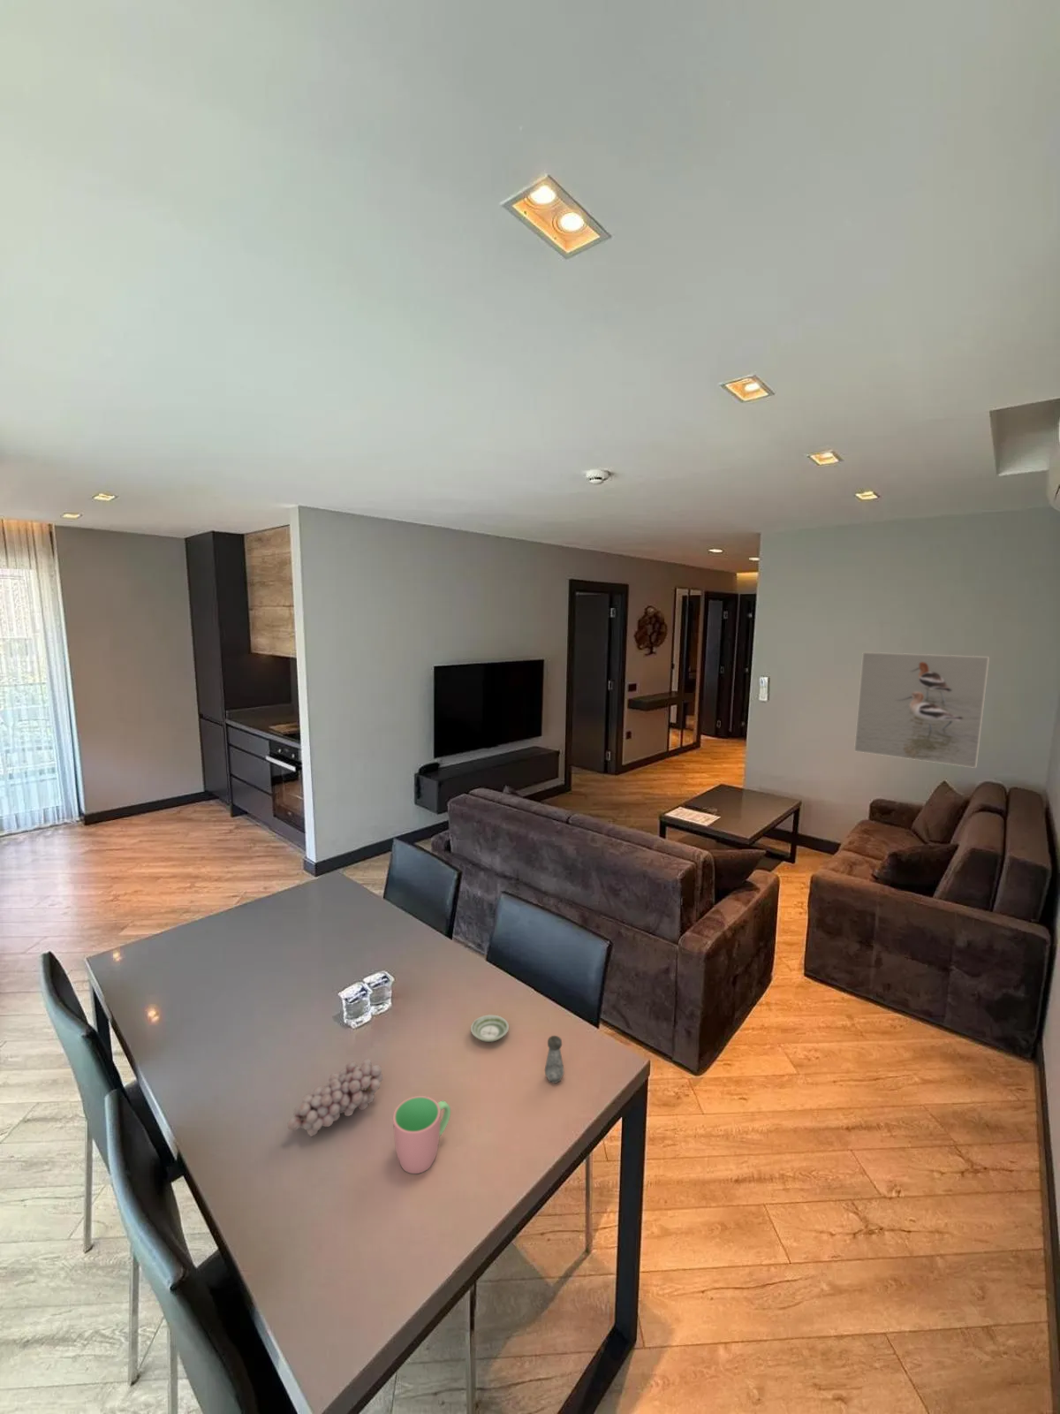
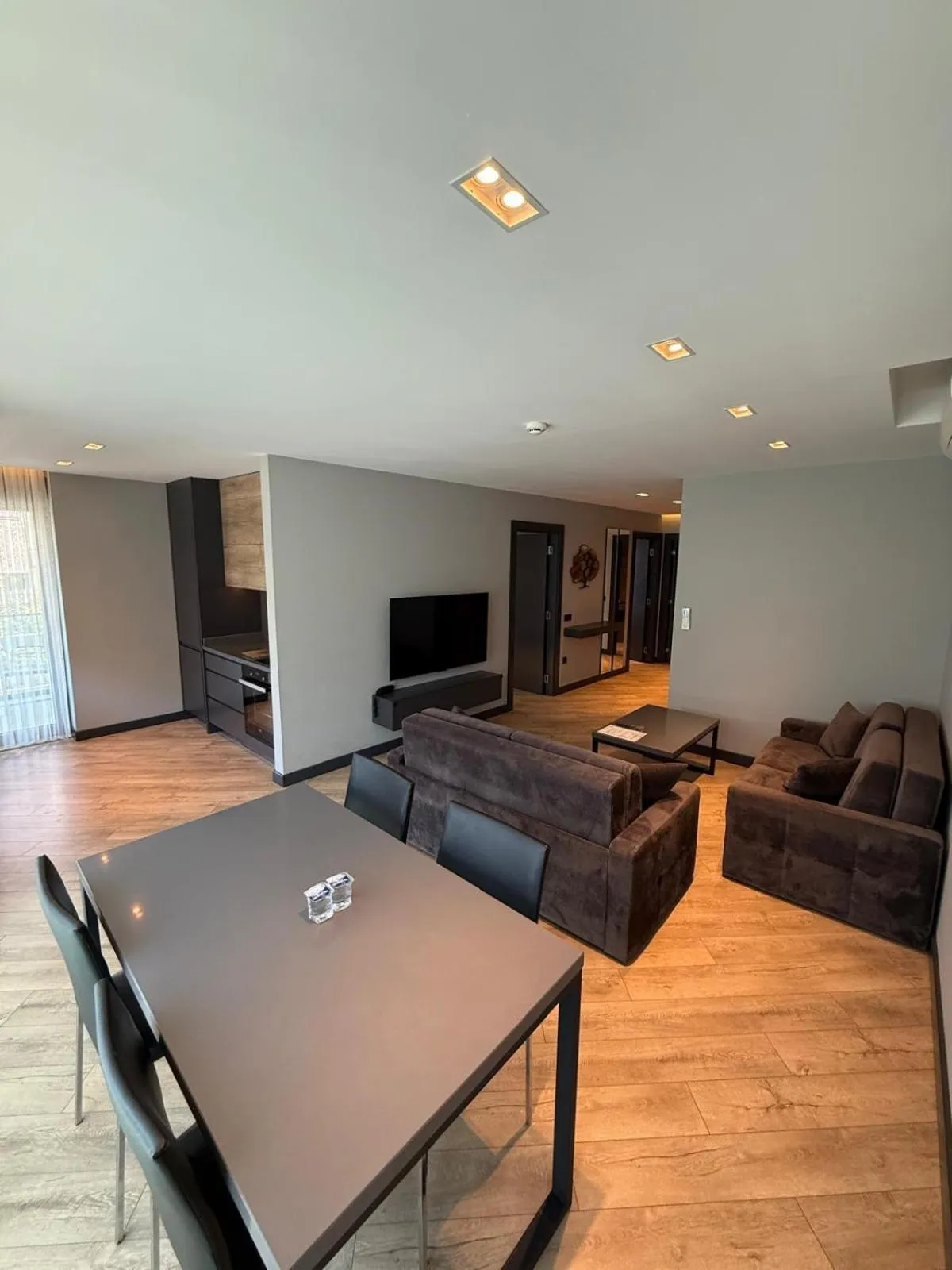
- salt shaker [544,1034,566,1084]
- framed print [853,651,990,769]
- saucer [470,1013,510,1043]
- fruit [287,1058,384,1138]
- cup [392,1094,451,1175]
